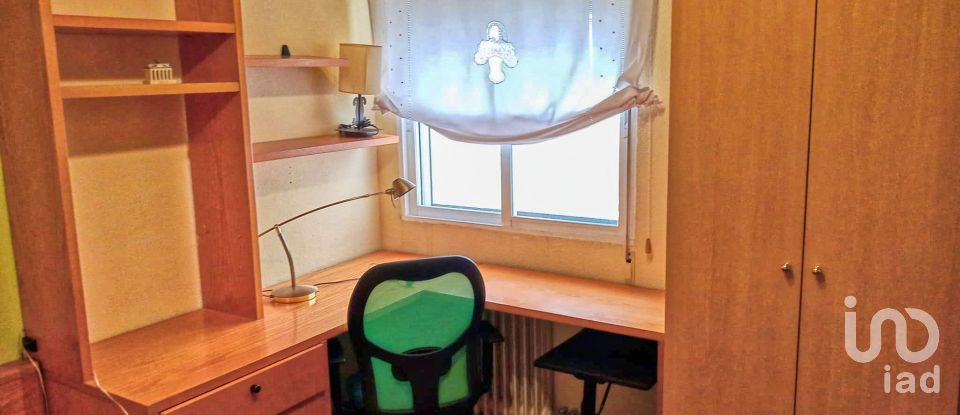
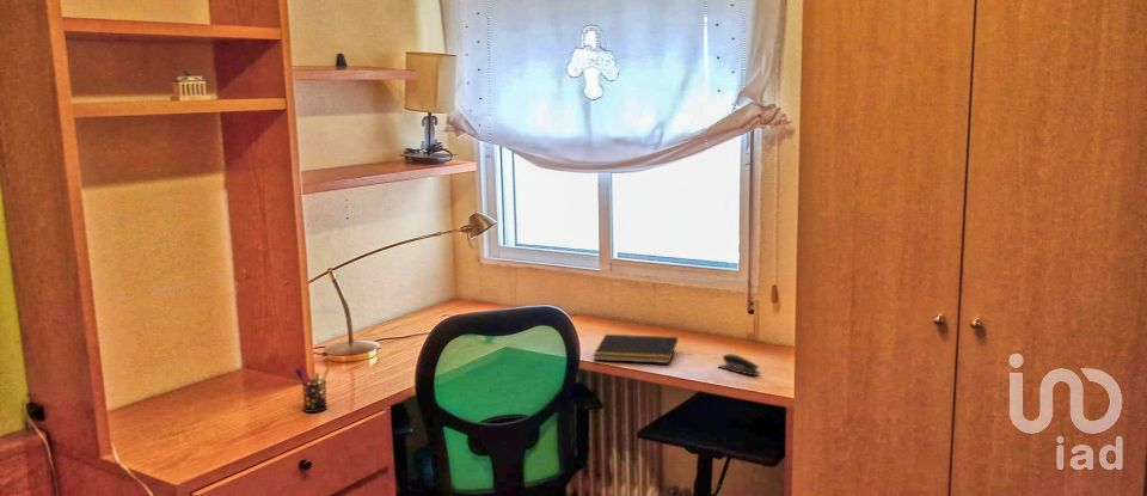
+ pen holder [294,362,332,414]
+ notepad [591,333,679,365]
+ stapler [717,353,761,376]
